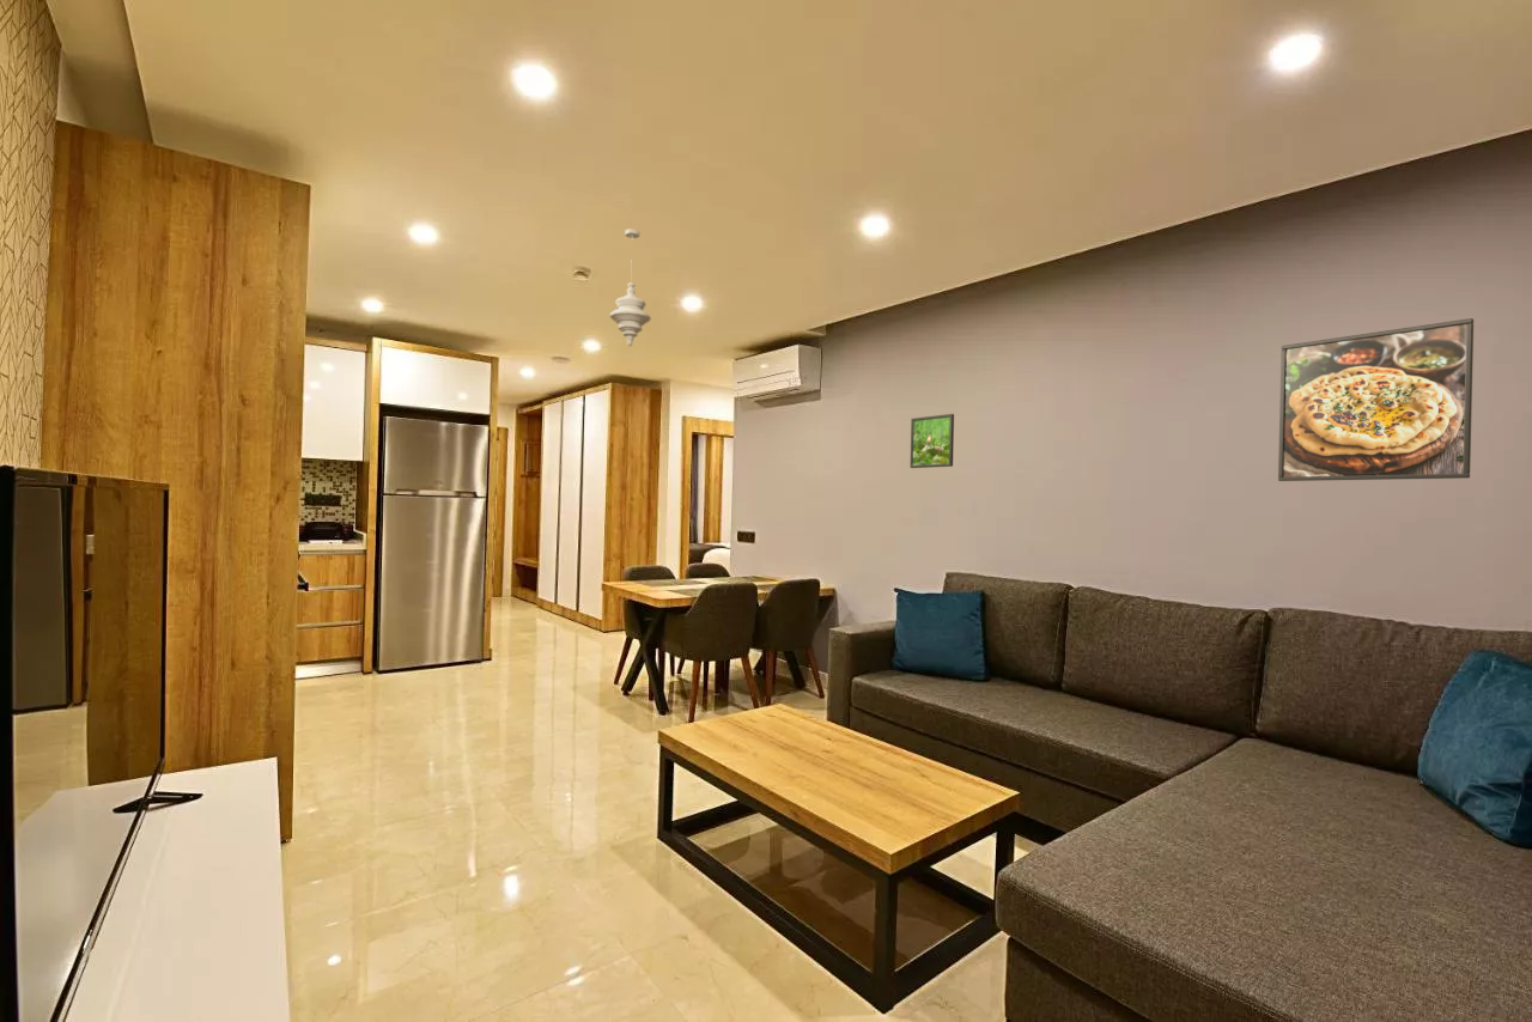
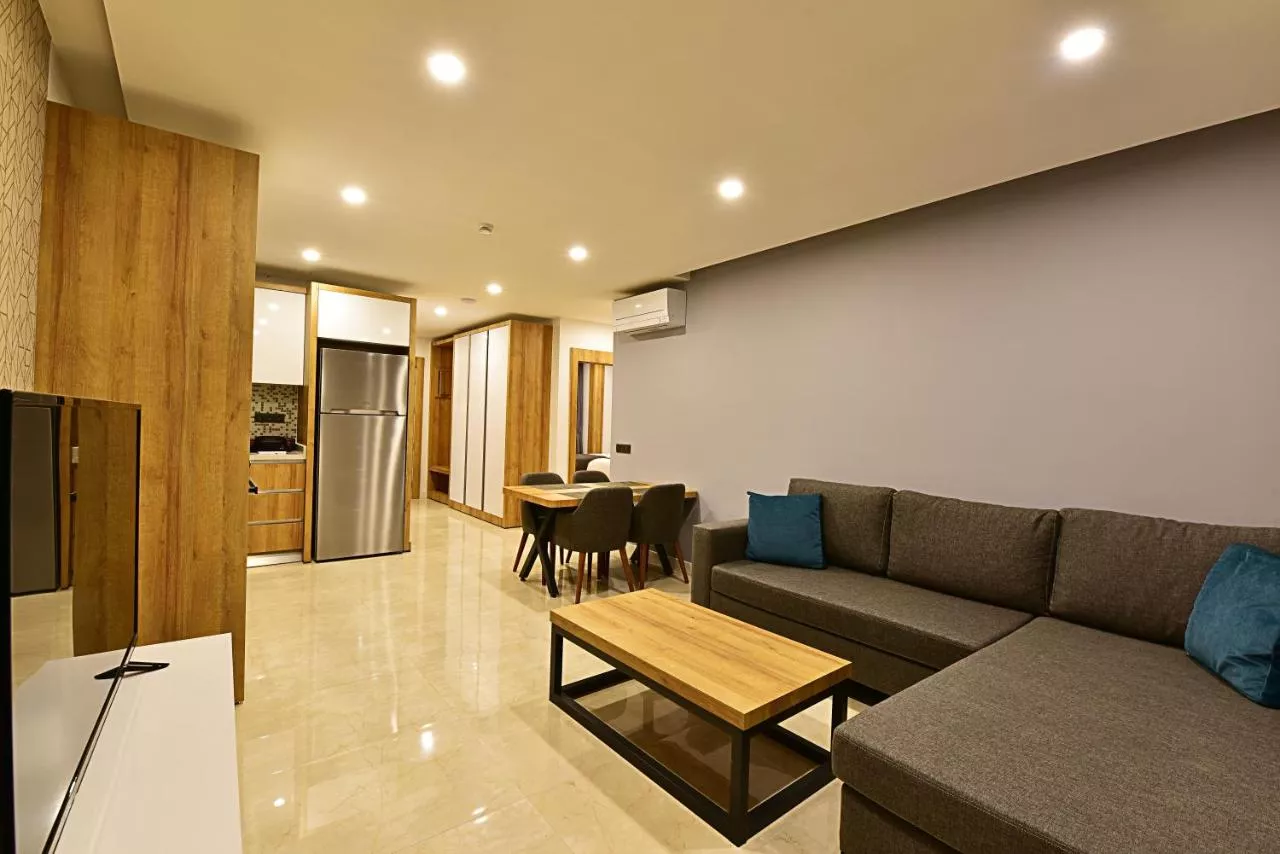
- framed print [908,413,955,469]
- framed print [1277,317,1475,482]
- pendant light [609,229,652,347]
